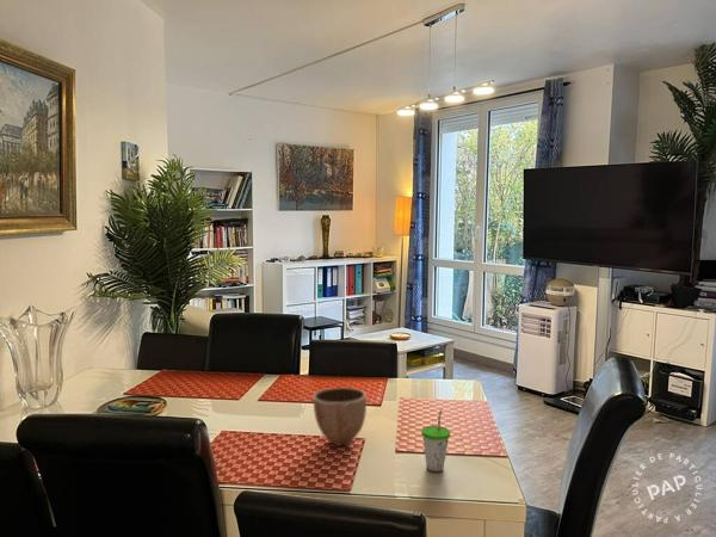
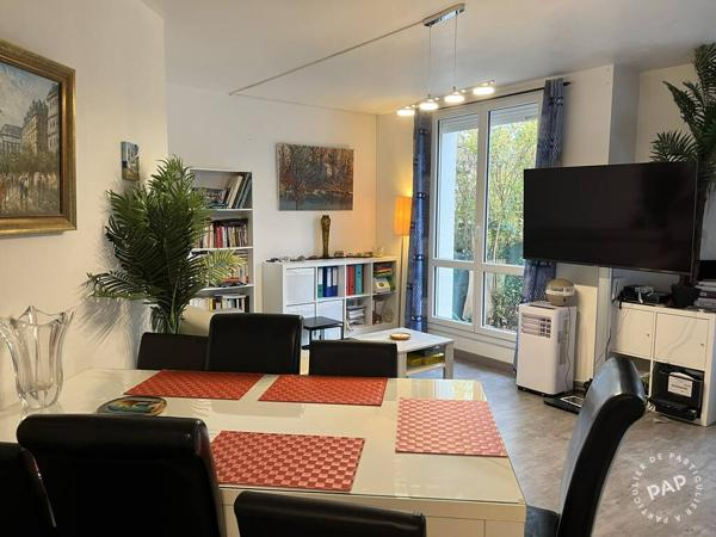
- decorative bowl [311,387,368,448]
- cup [420,408,451,473]
